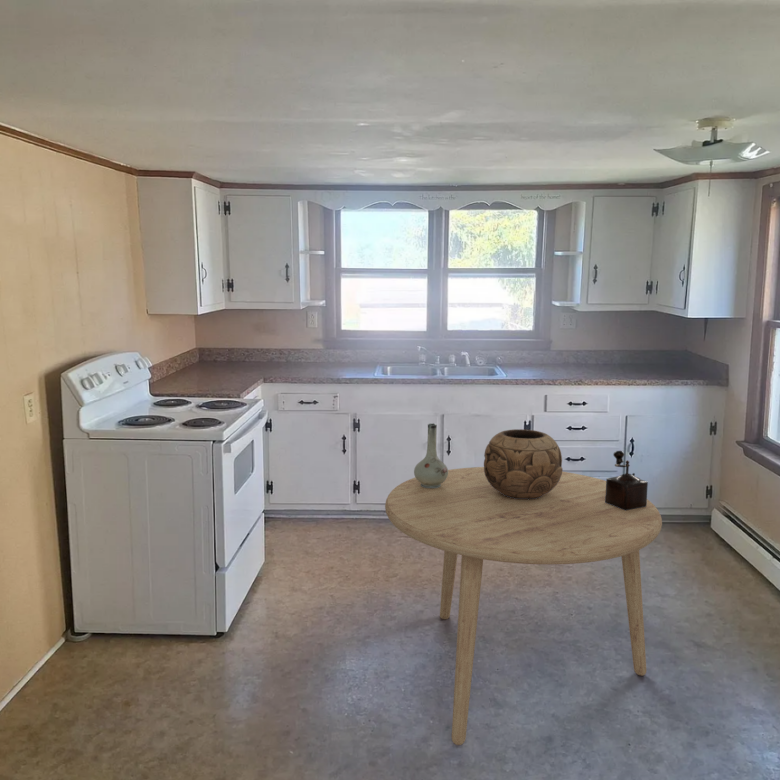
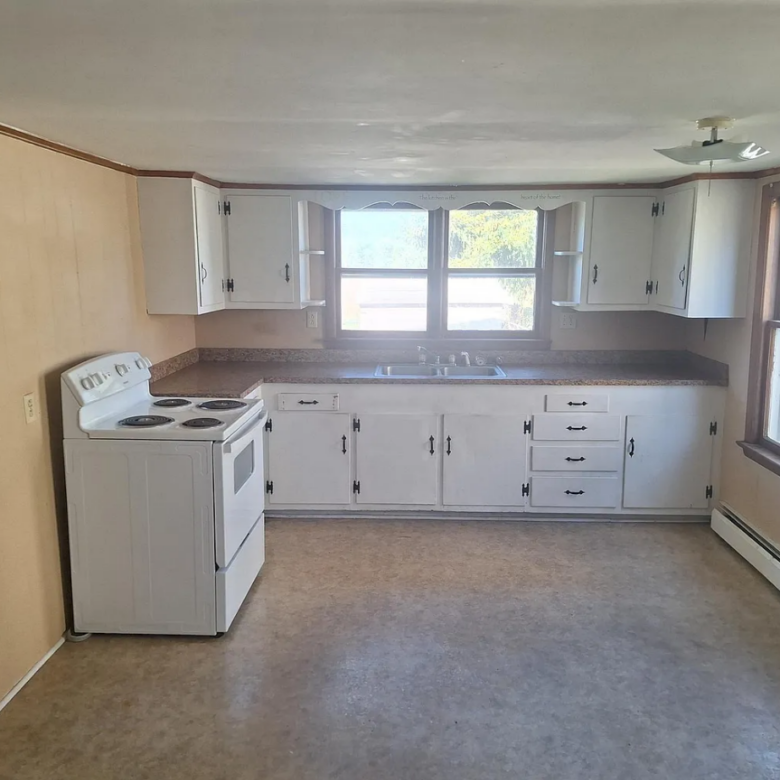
- decorative bowl [483,428,564,500]
- vase [413,422,449,488]
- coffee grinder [605,450,649,511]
- dining table [384,466,663,746]
